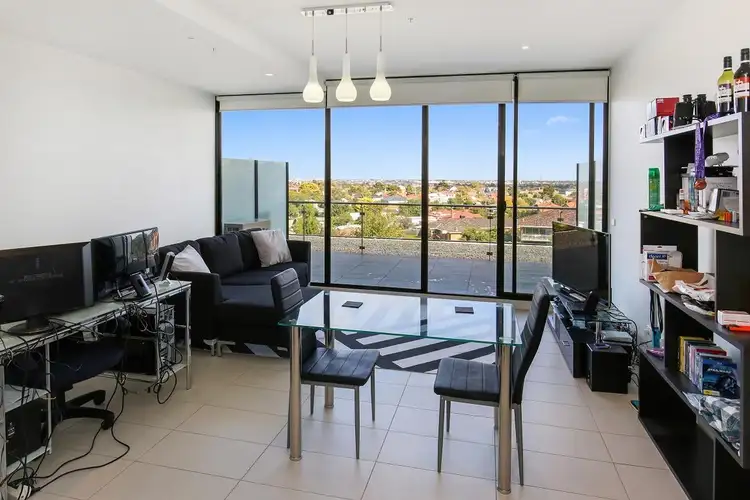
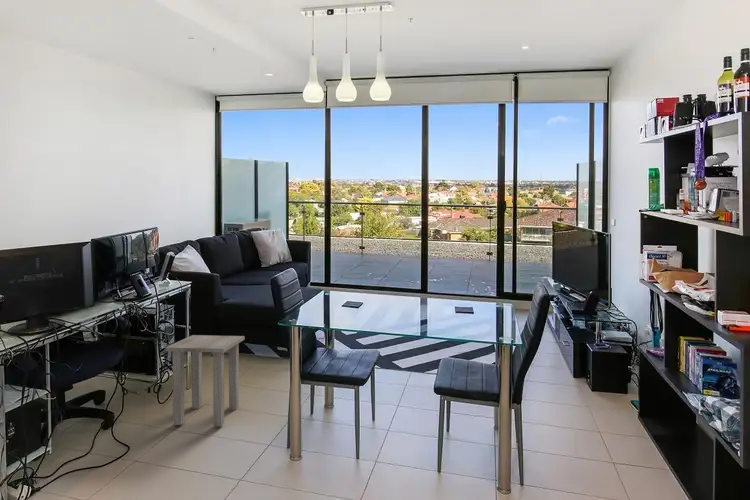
+ side table [164,334,246,427]
